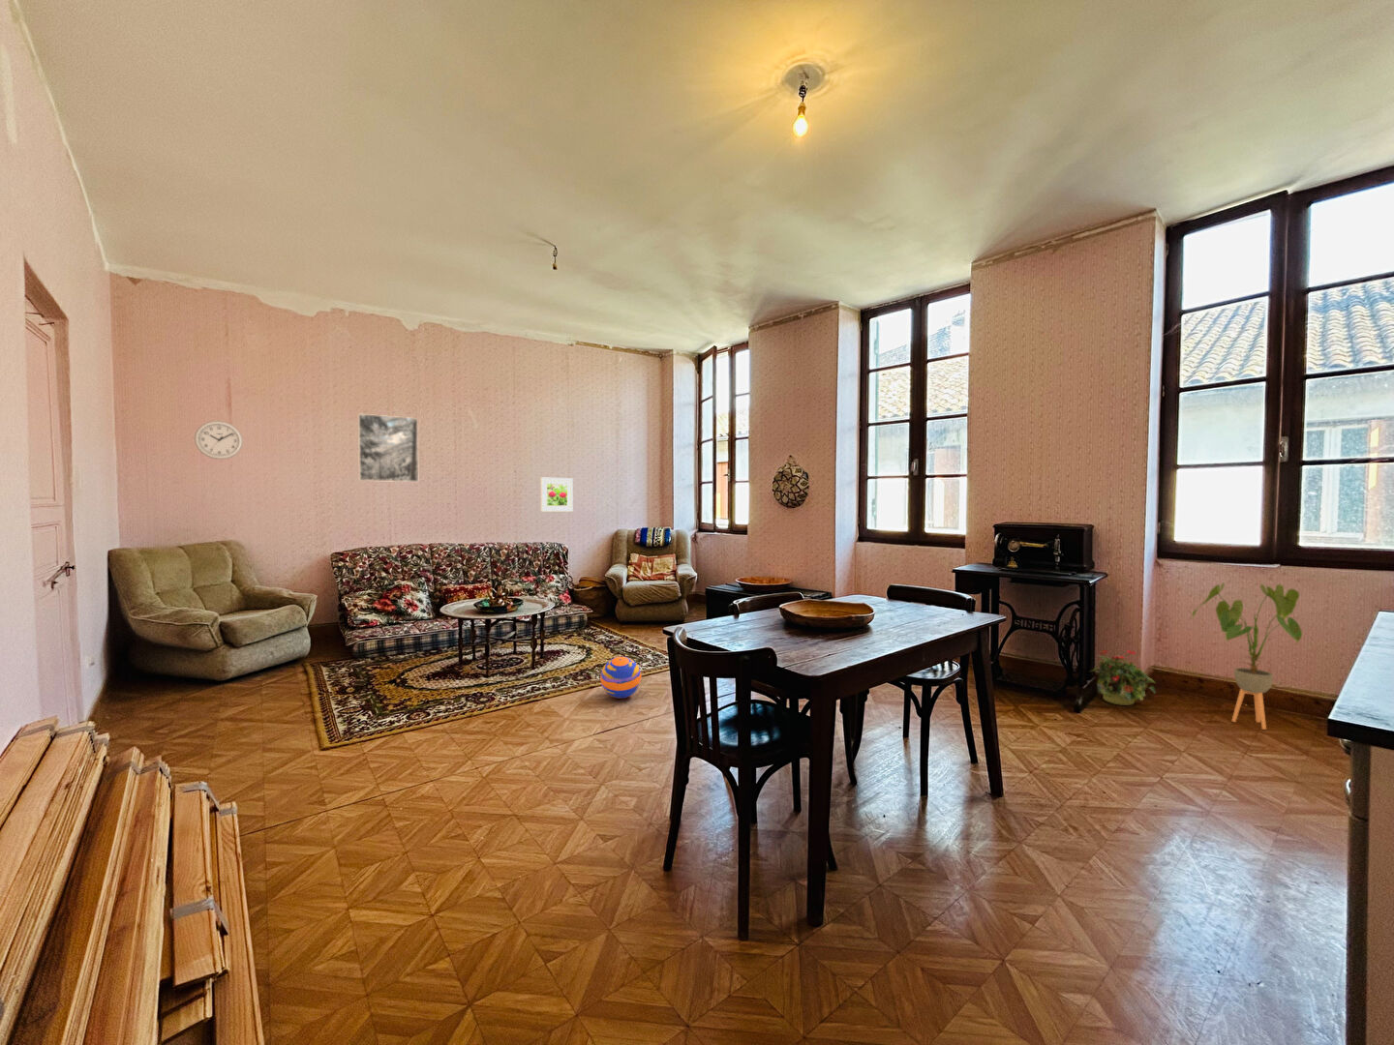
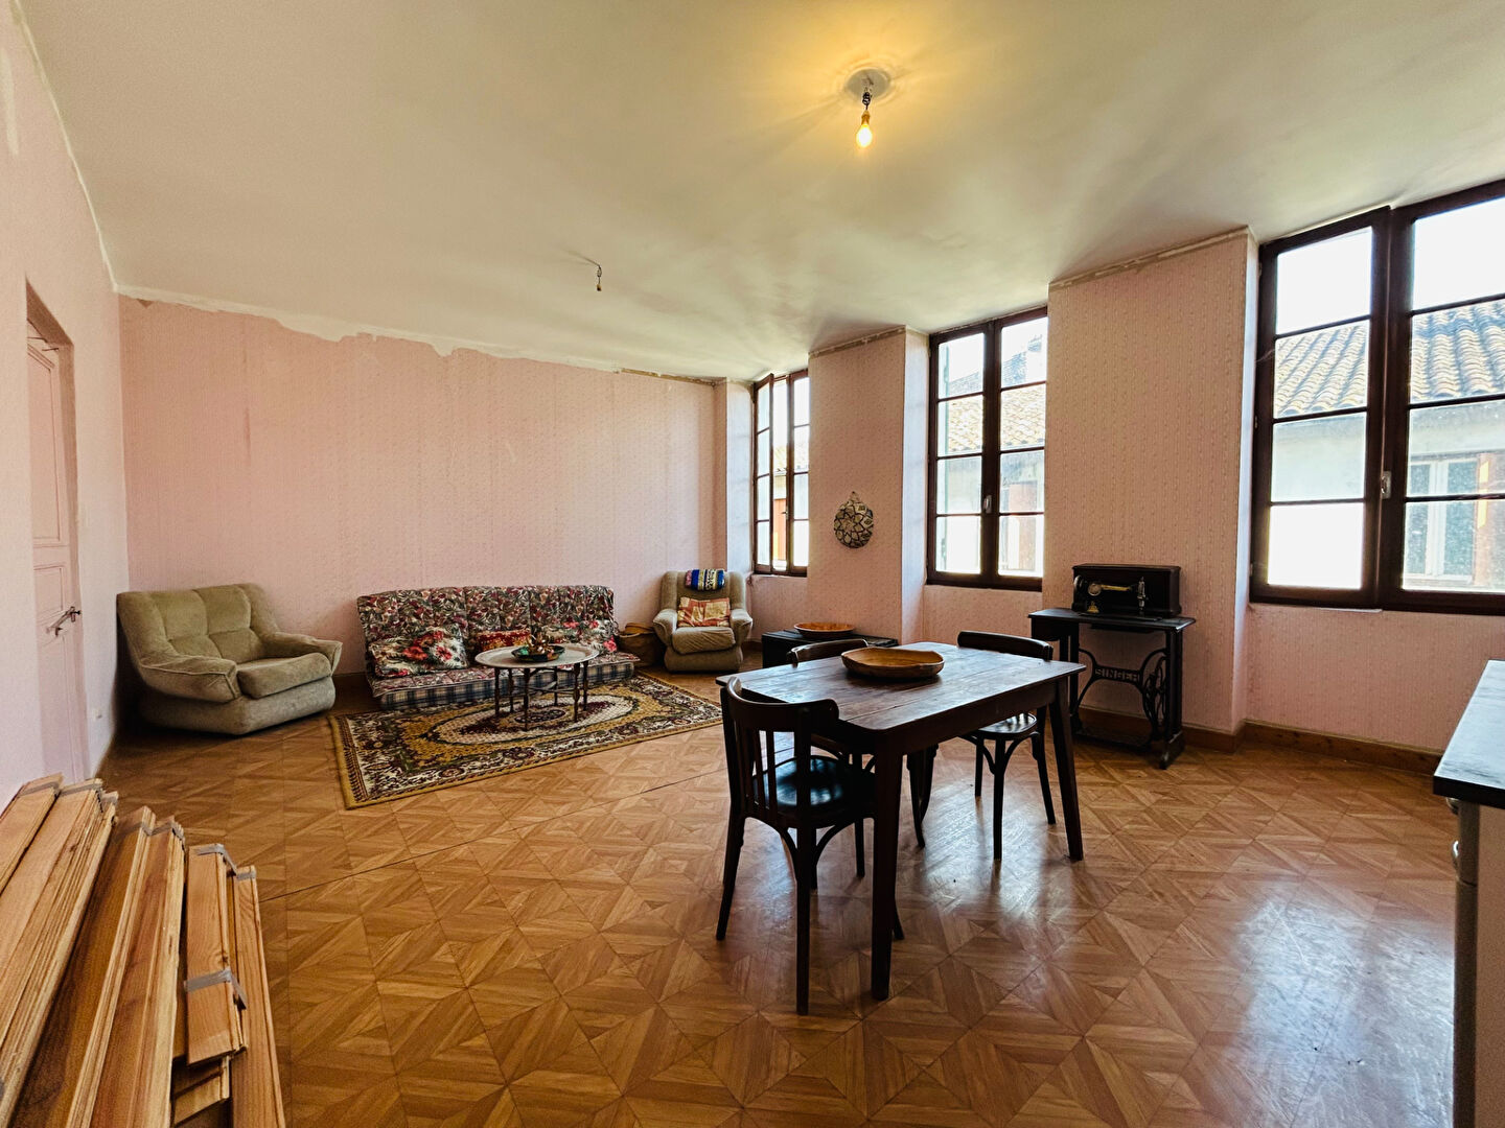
- house plant [1191,582,1303,731]
- ball [599,656,642,699]
- potted plant [1089,649,1157,706]
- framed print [540,476,574,513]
- wall clock [193,420,244,461]
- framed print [357,413,419,483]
